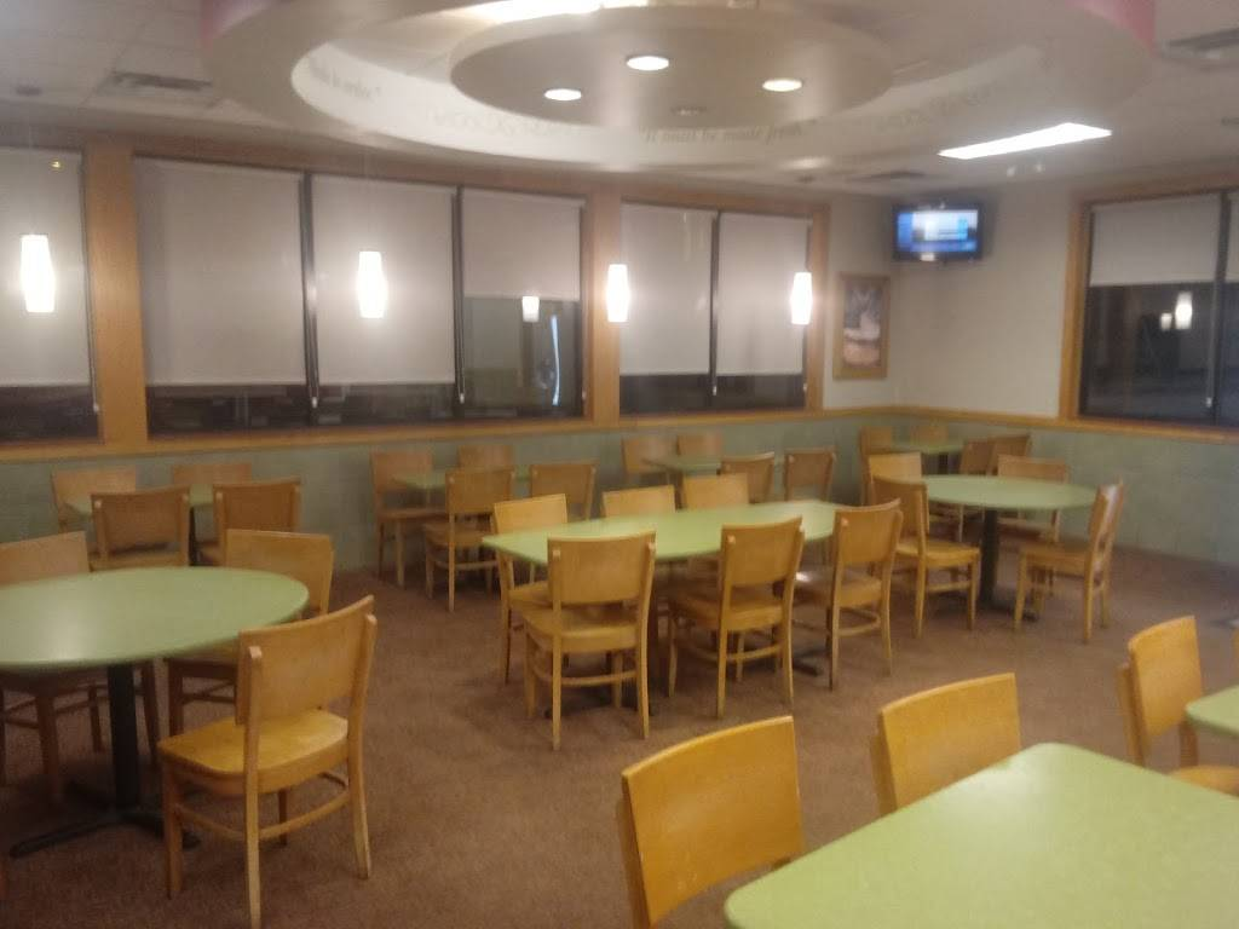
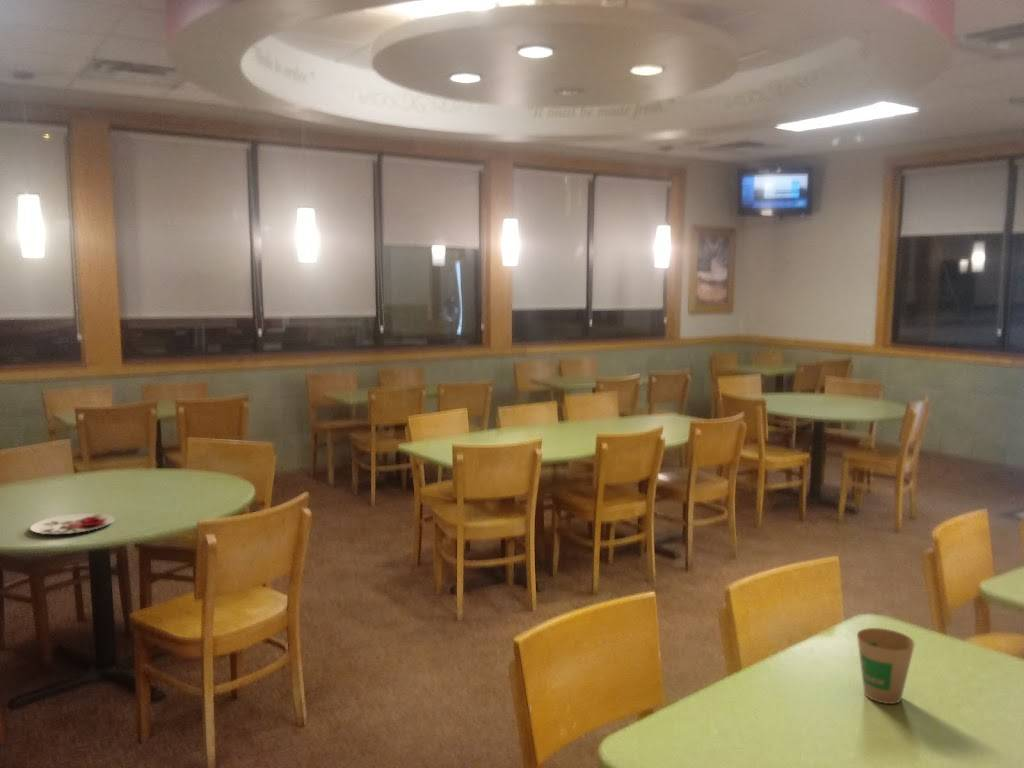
+ paper cup [856,627,916,705]
+ plate [29,512,116,535]
